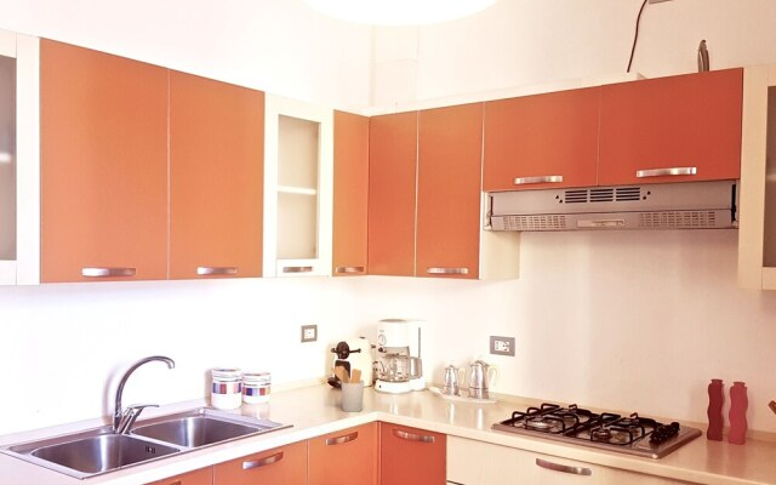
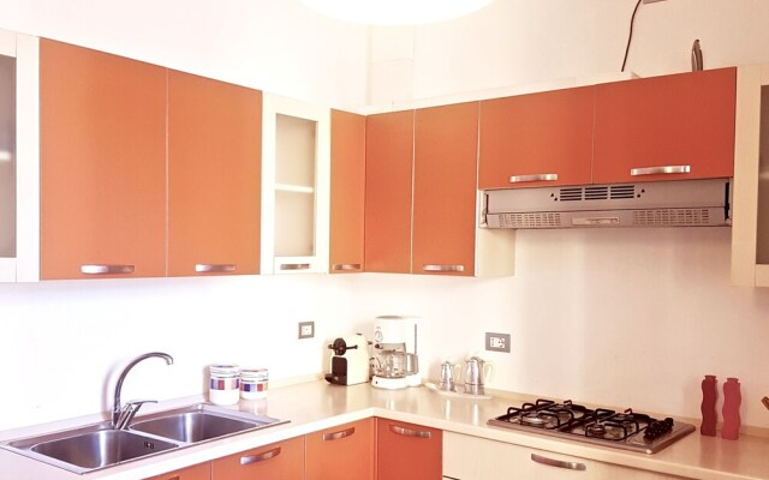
- utensil holder [330,365,365,413]
